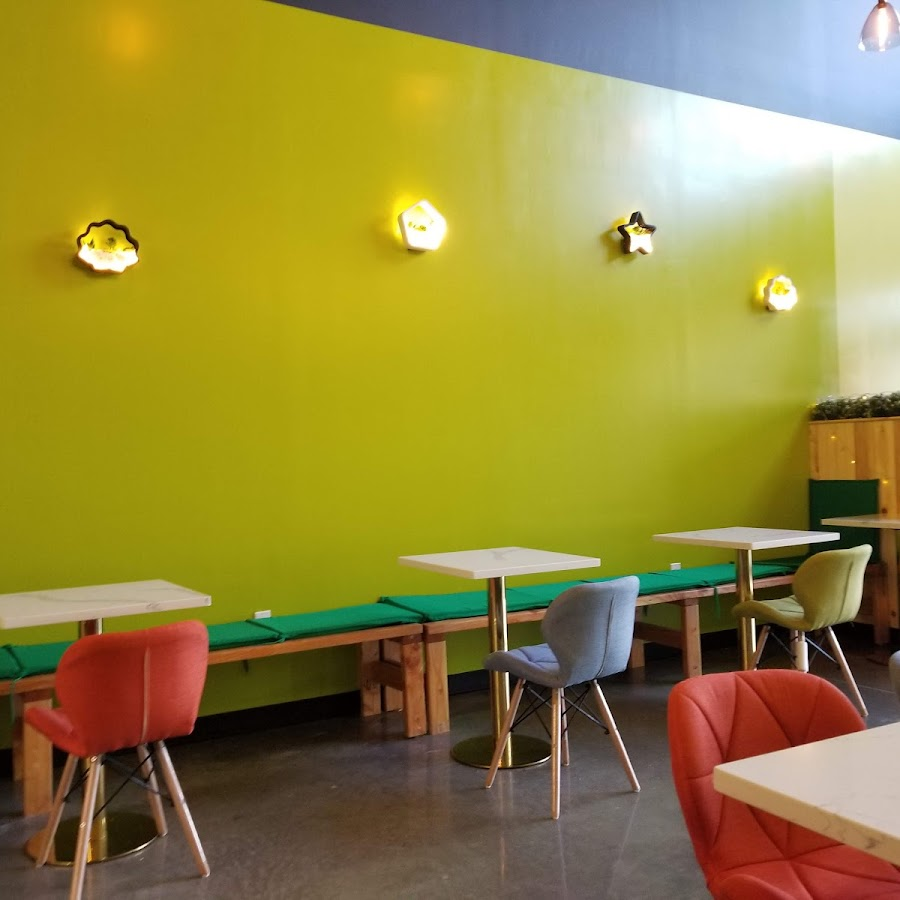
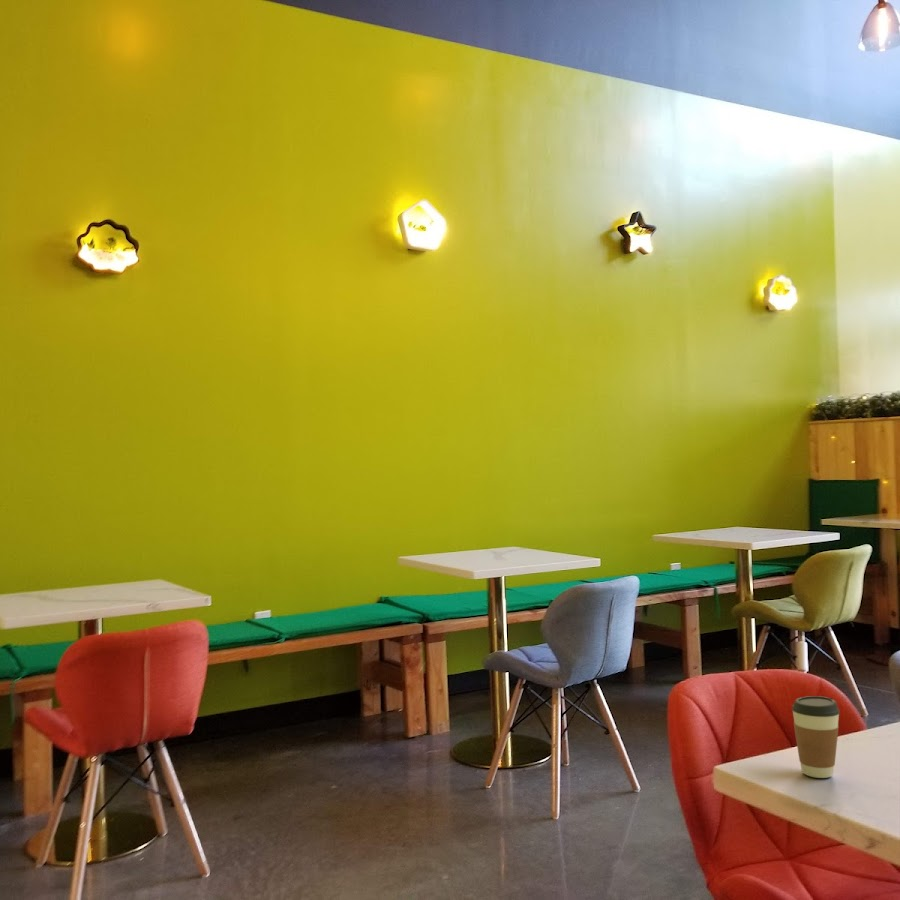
+ coffee cup [791,695,841,779]
